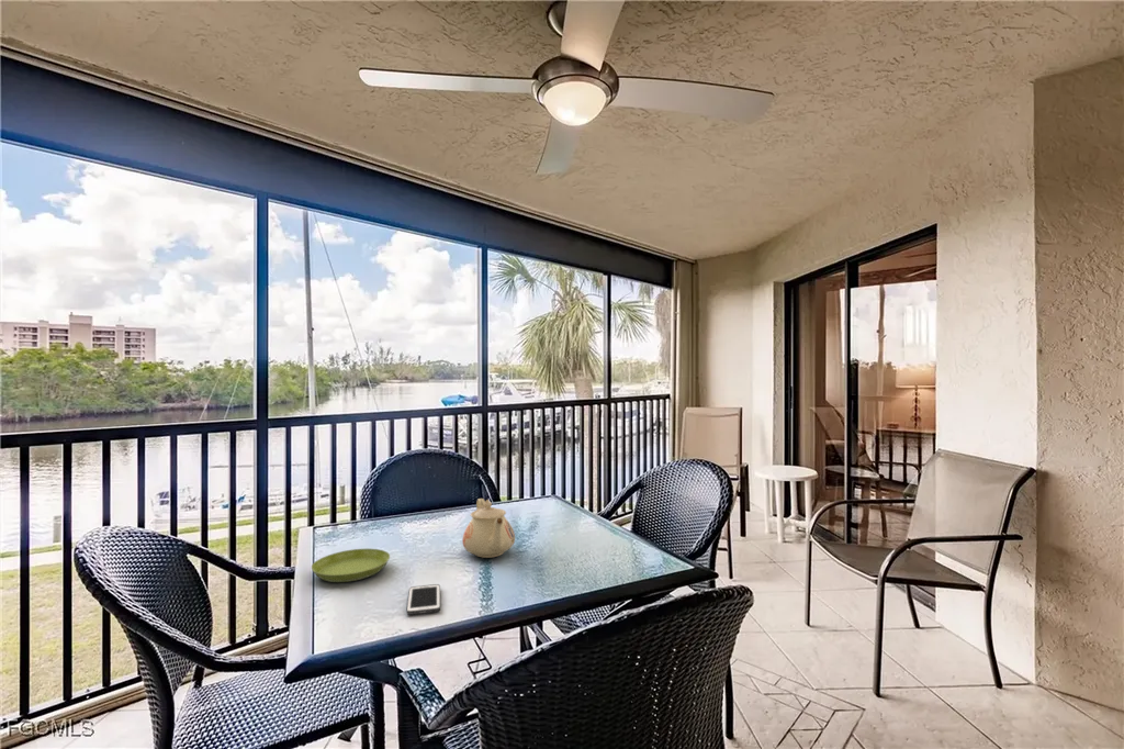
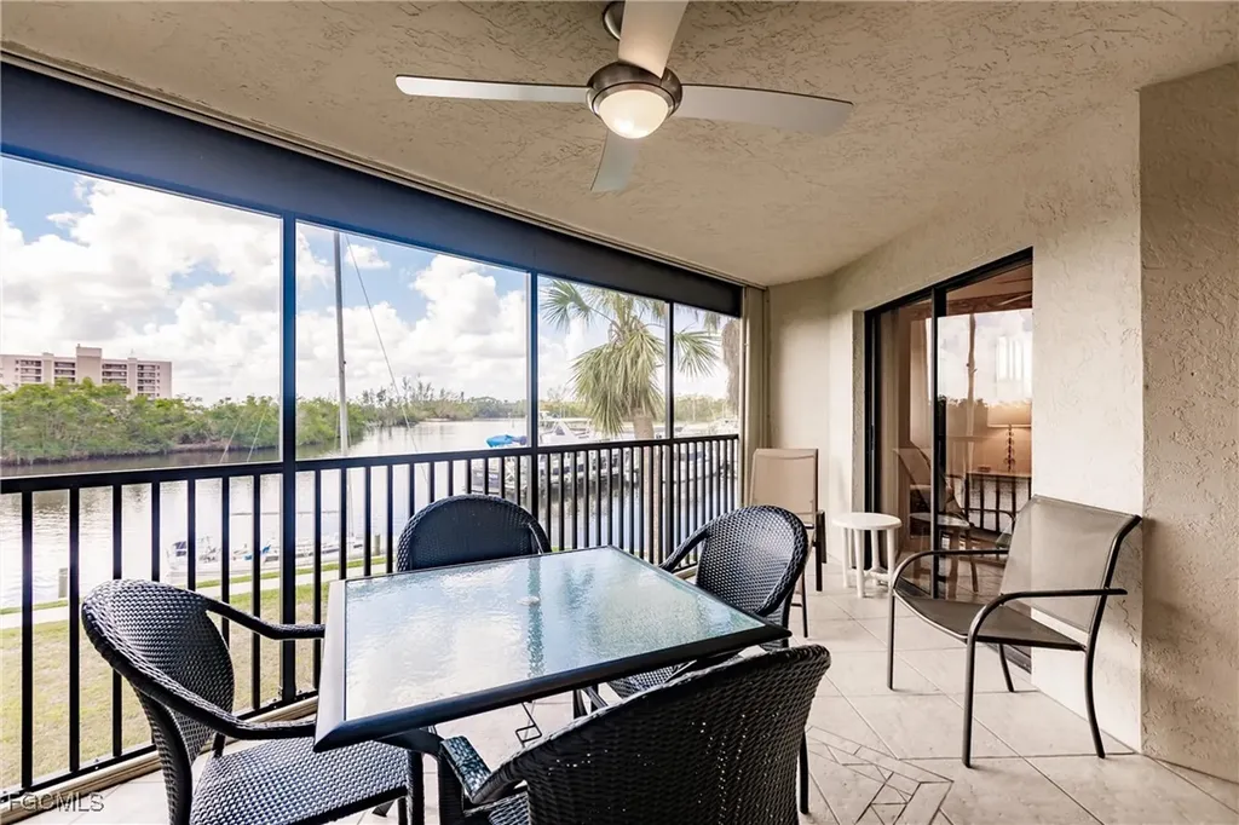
- cell phone [405,583,441,616]
- teapot [461,498,516,559]
- saucer [311,548,391,583]
